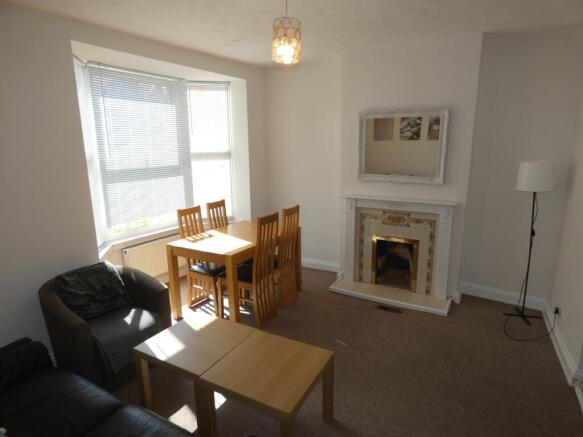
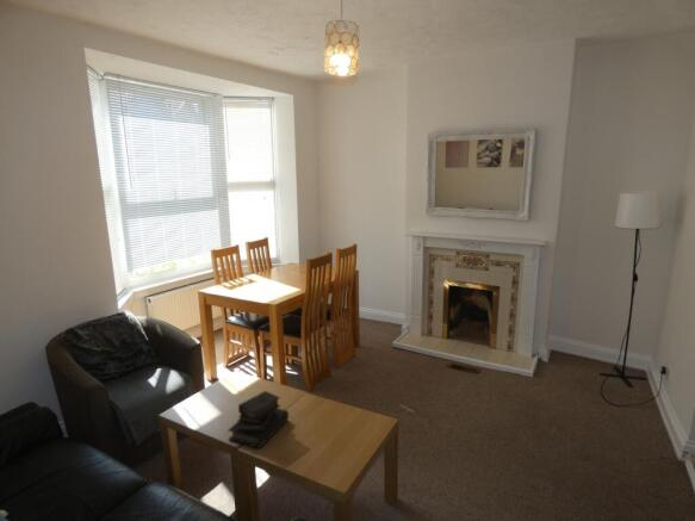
+ diary [227,390,290,449]
